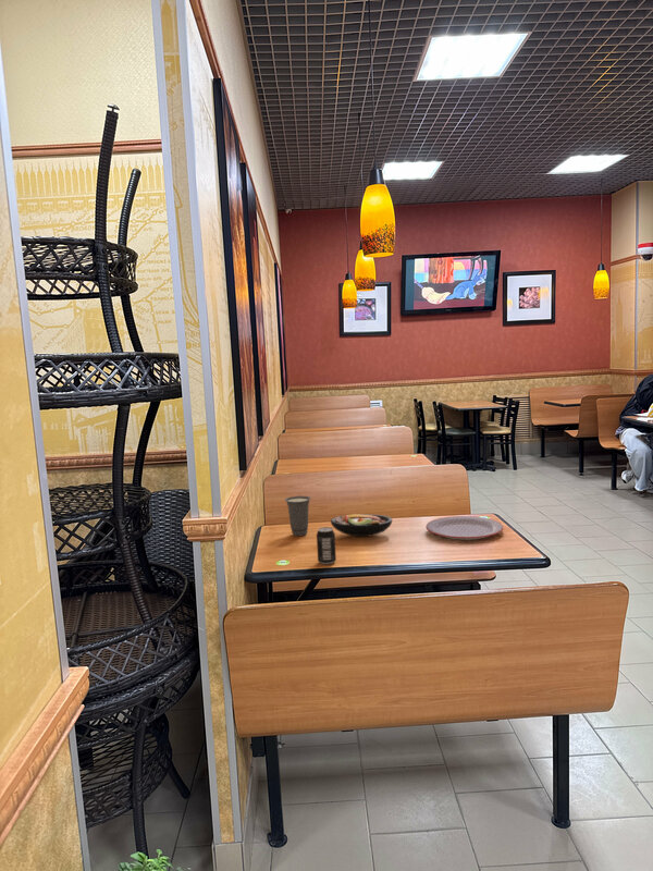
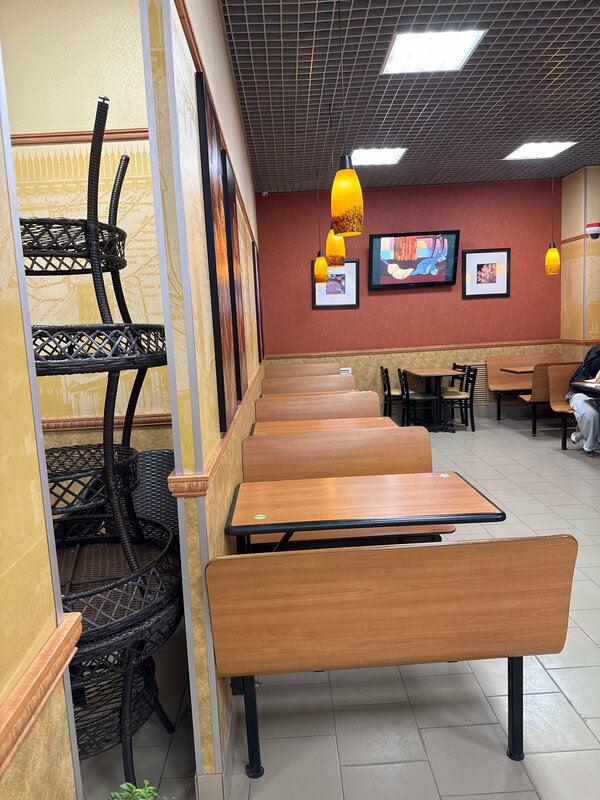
- cup [284,495,312,537]
- plate [424,515,504,541]
- beverage can [316,526,337,565]
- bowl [330,513,393,538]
